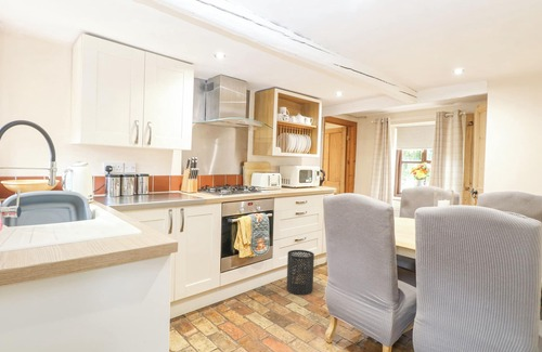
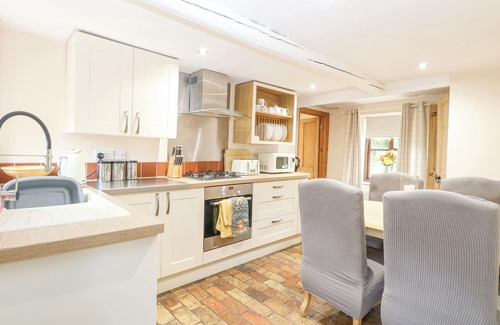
- trash can [286,249,315,296]
